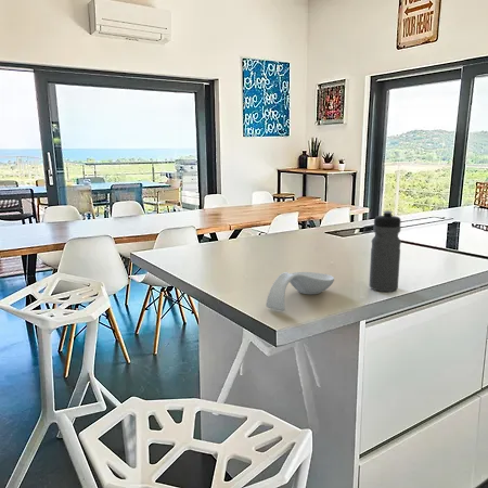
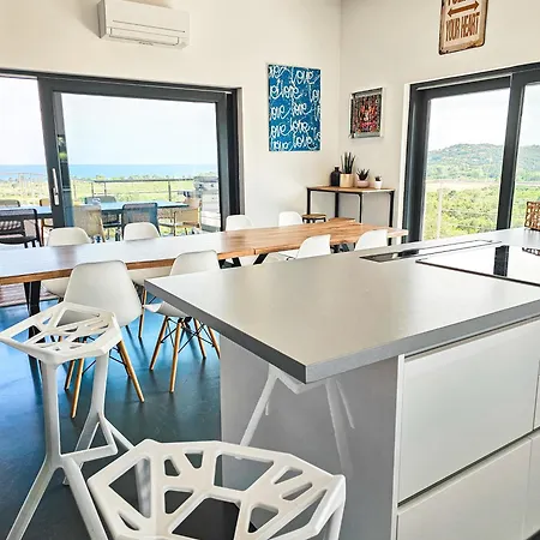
- spoon rest [266,271,335,311]
- water bottle [369,209,402,293]
